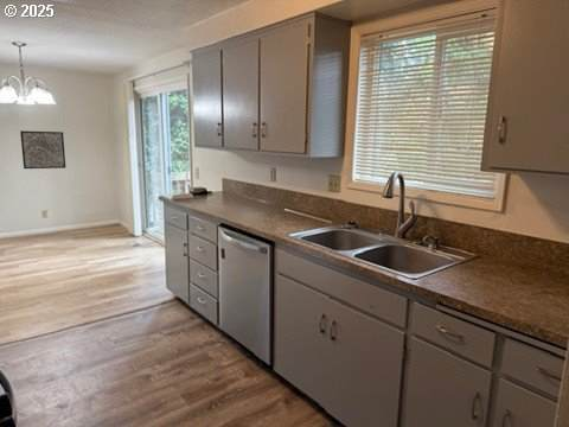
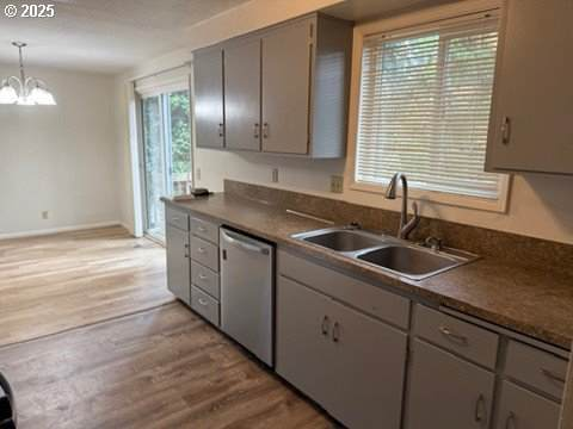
- wall art [19,129,66,170]
